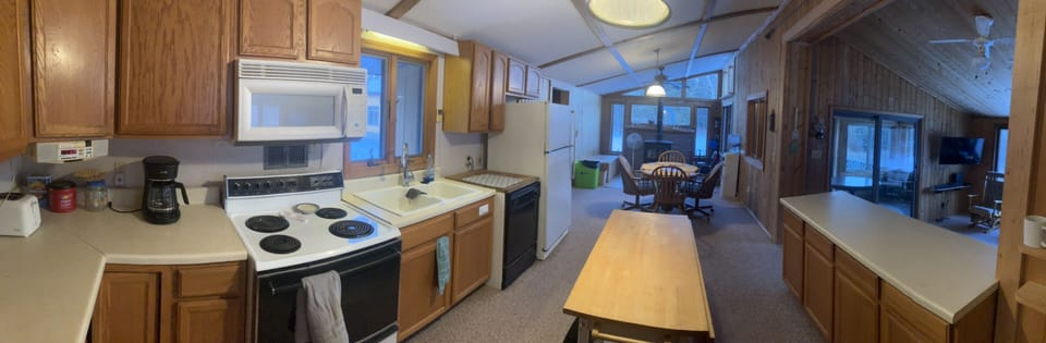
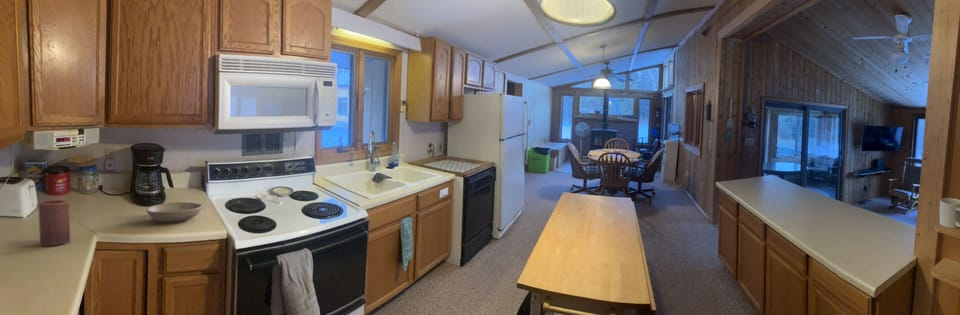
+ bowl [145,201,203,223]
+ candle [38,199,71,247]
